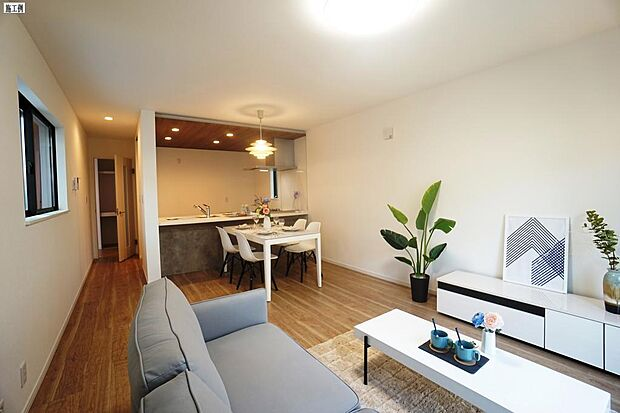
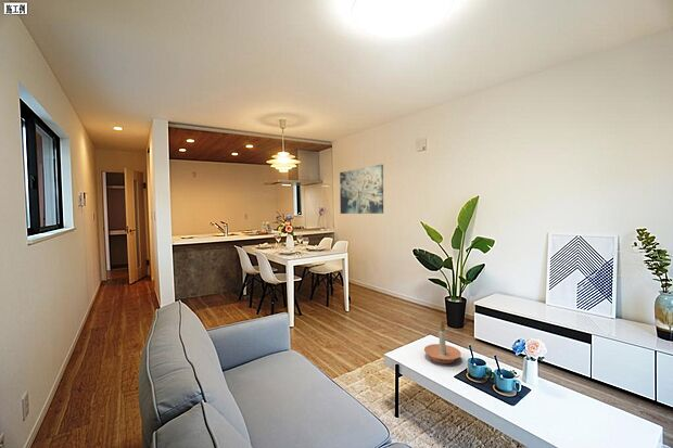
+ candle holder [423,320,462,364]
+ wall art [339,164,384,215]
